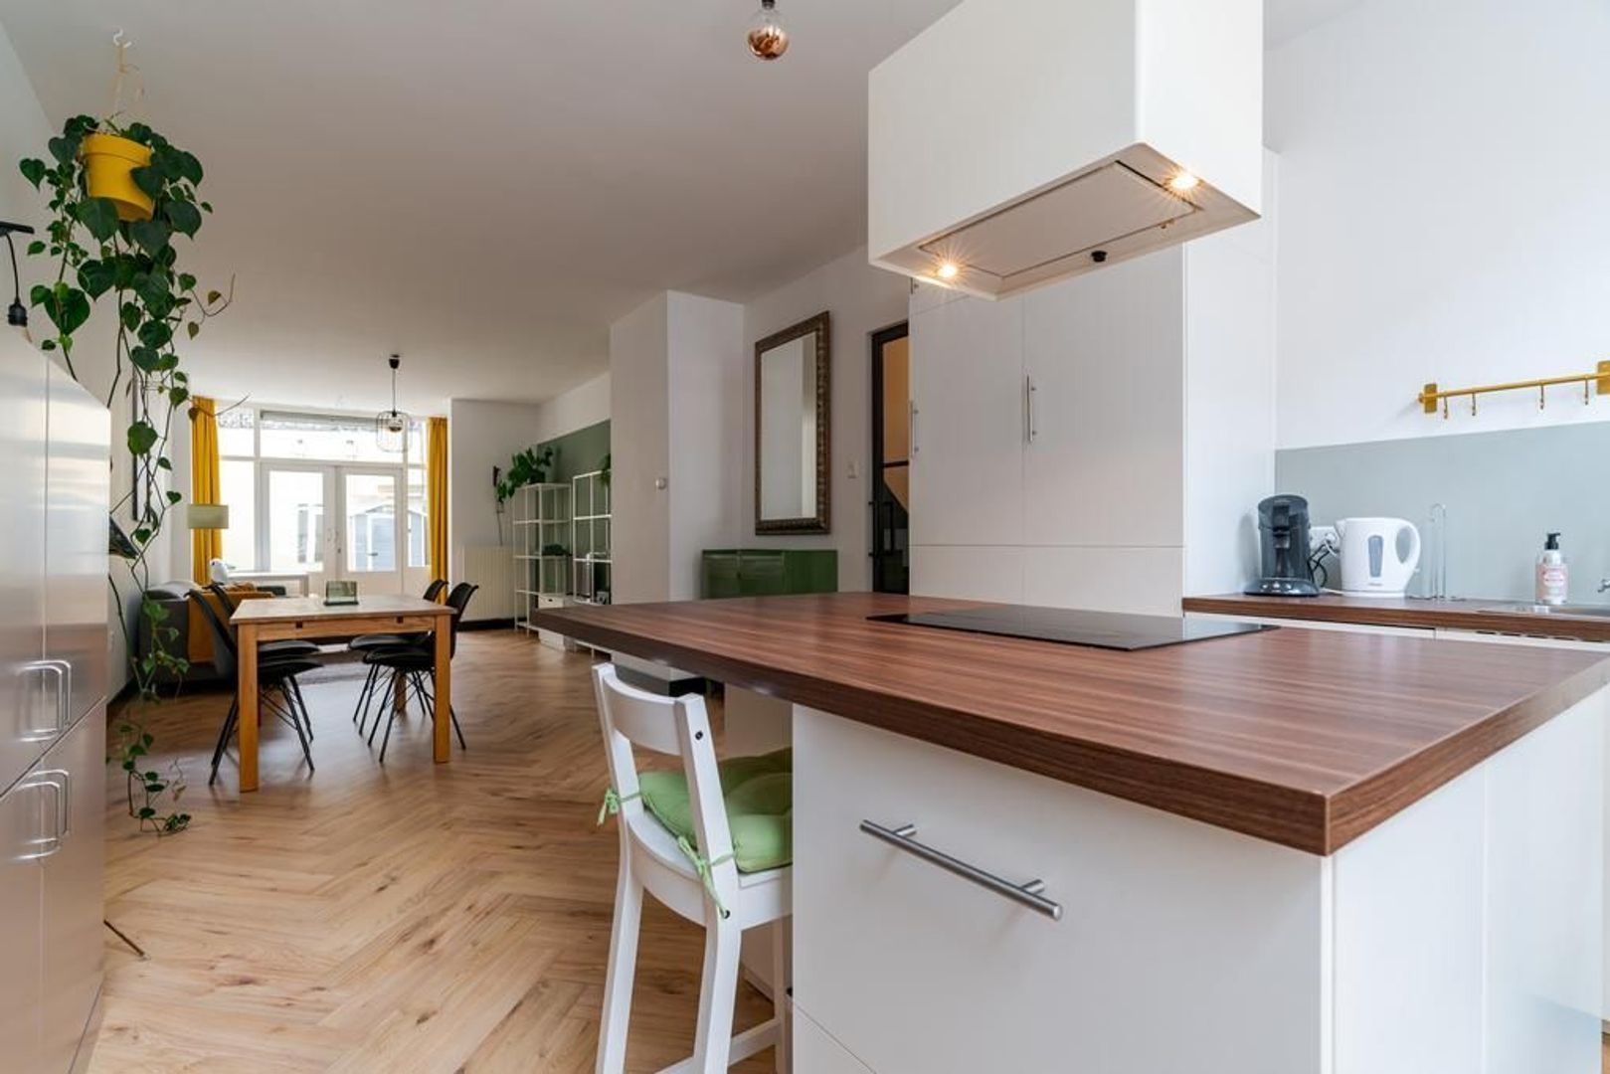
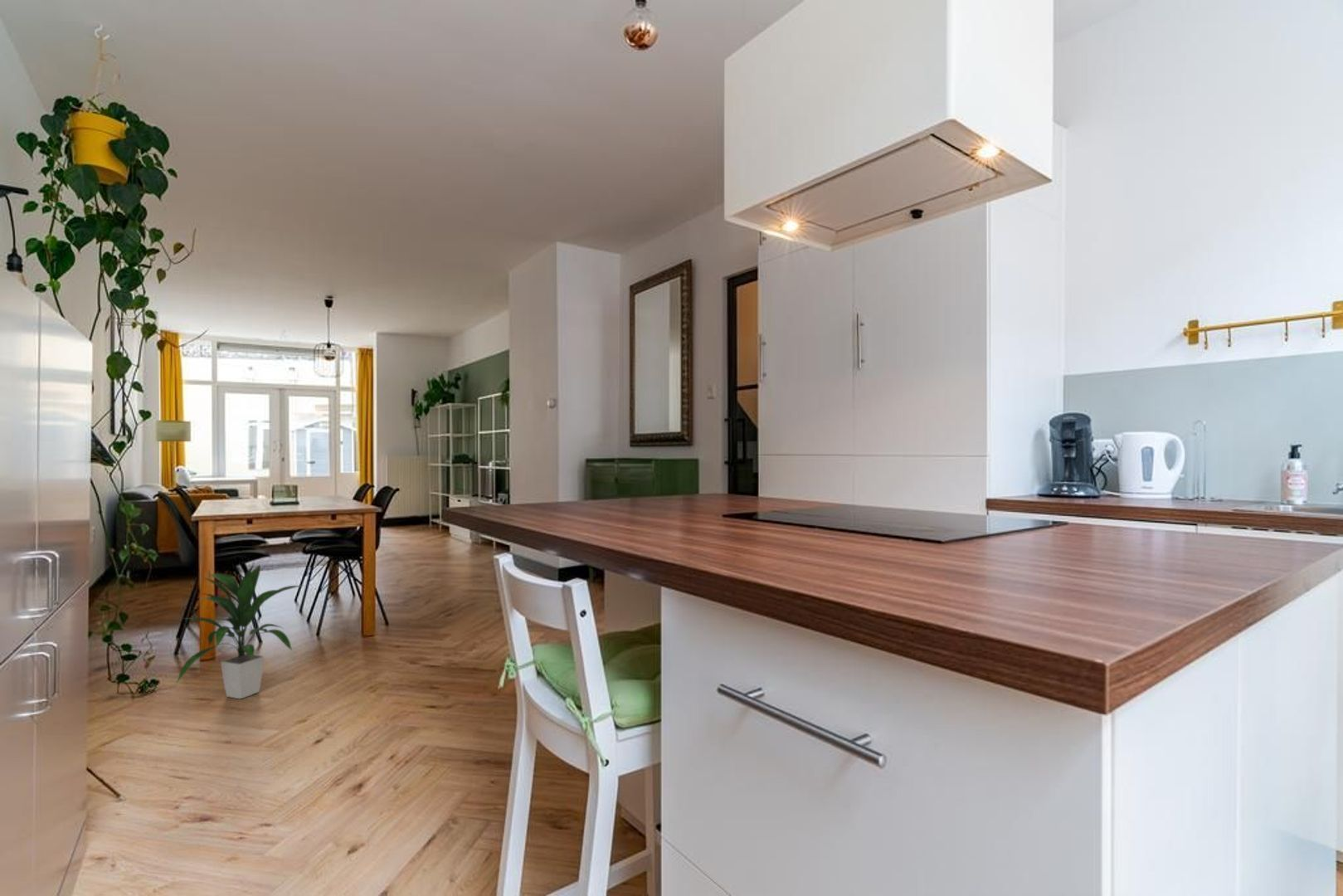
+ indoor plant [175,562,307,699]
